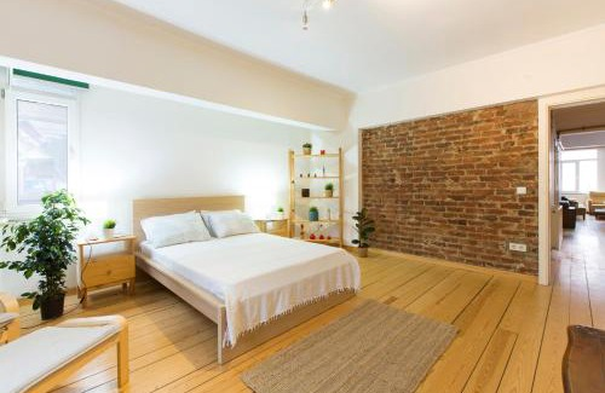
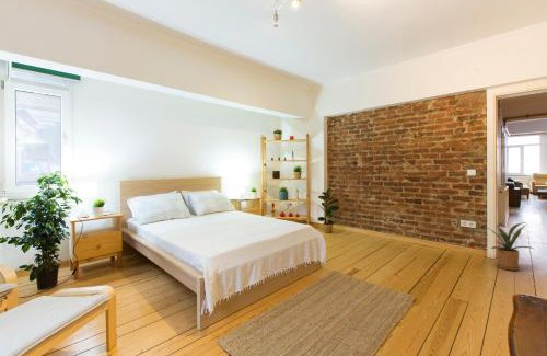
+ house plant [479,221,535,272]
